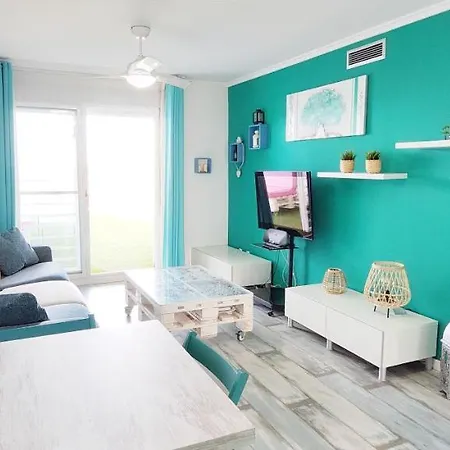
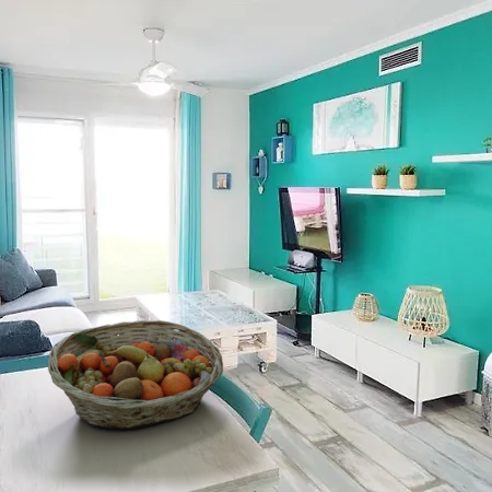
+ fruit basket [47,319,224,431]
